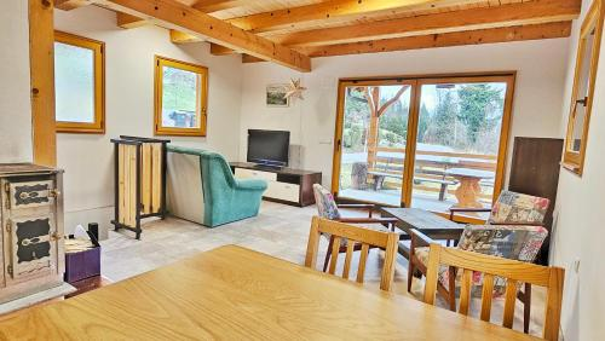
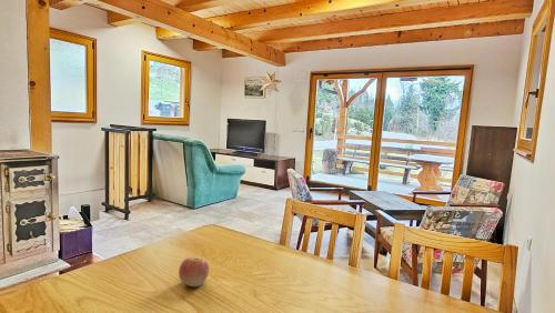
+ apple [178,256,210,287]
